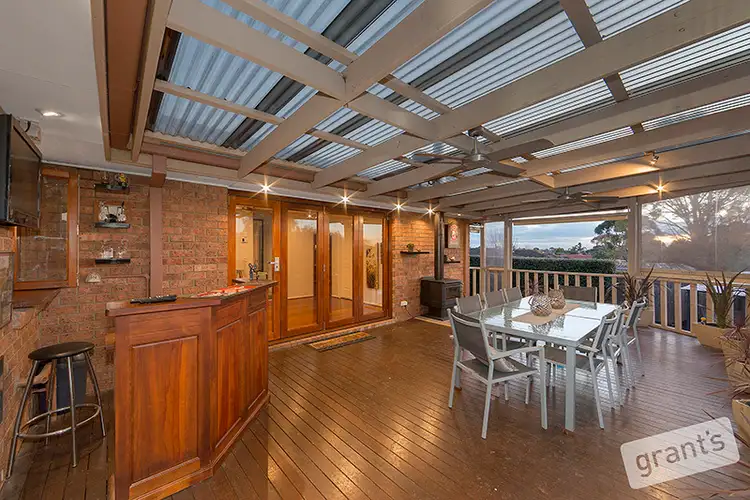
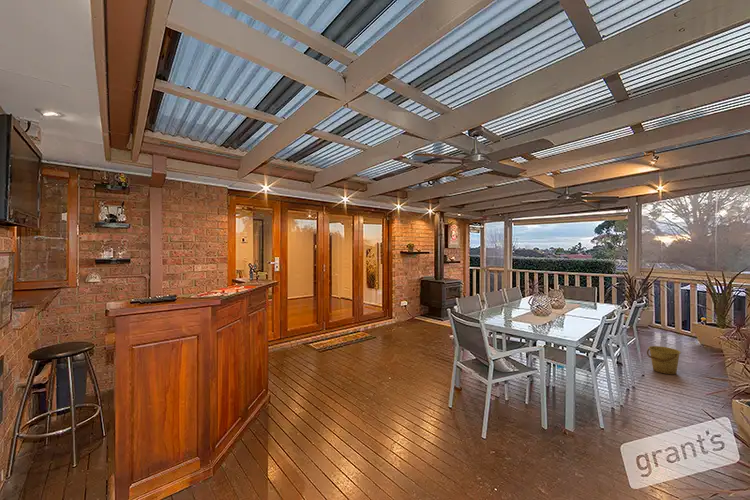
+ bucket [646,345,682,375]
